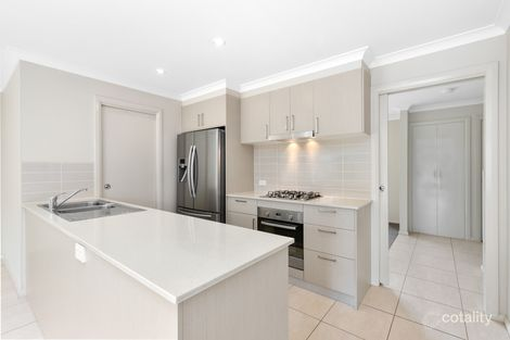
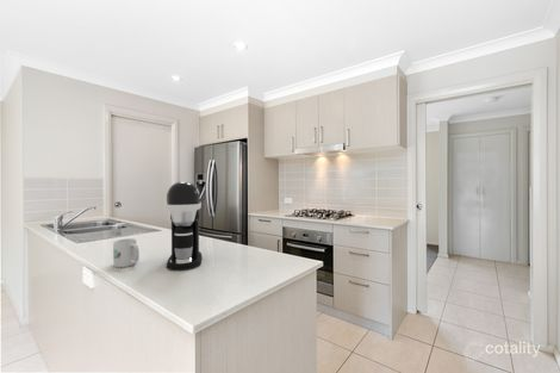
+ mug [112,237,141,268]
+ coffee maker [166,181,204,272]
